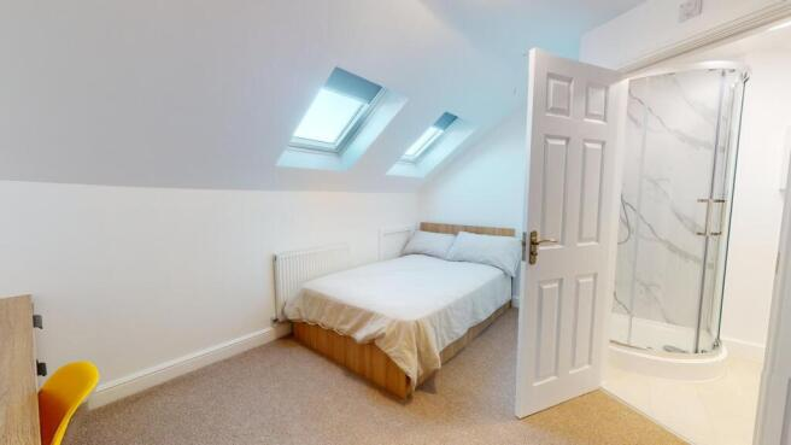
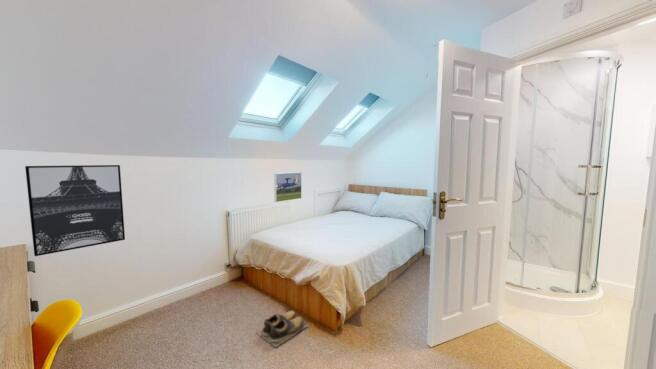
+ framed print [273,171,303,203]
+ shoes [255,310,308,348]
+ wall art [24,164,126,257]
